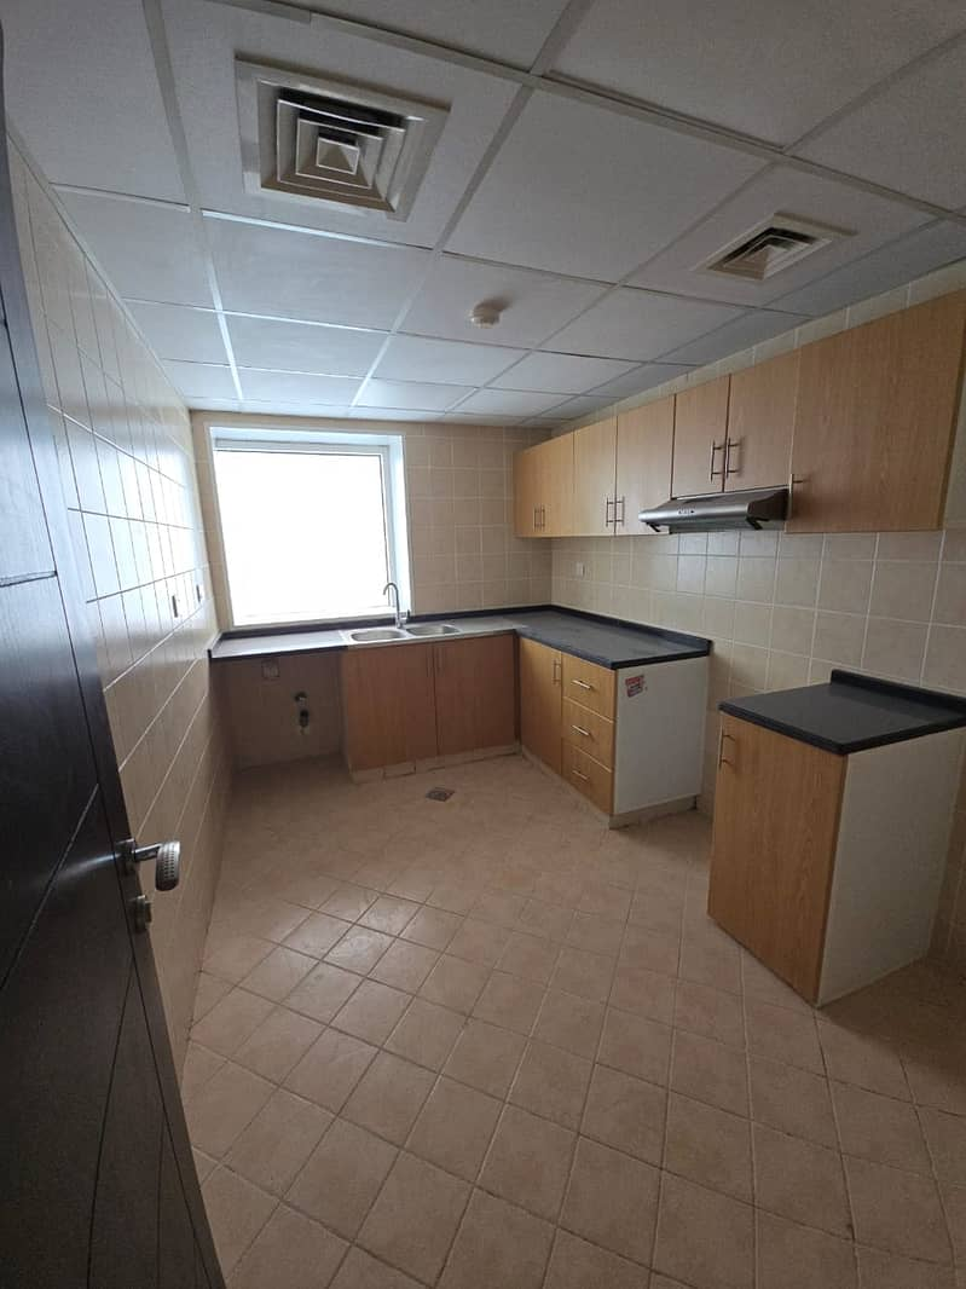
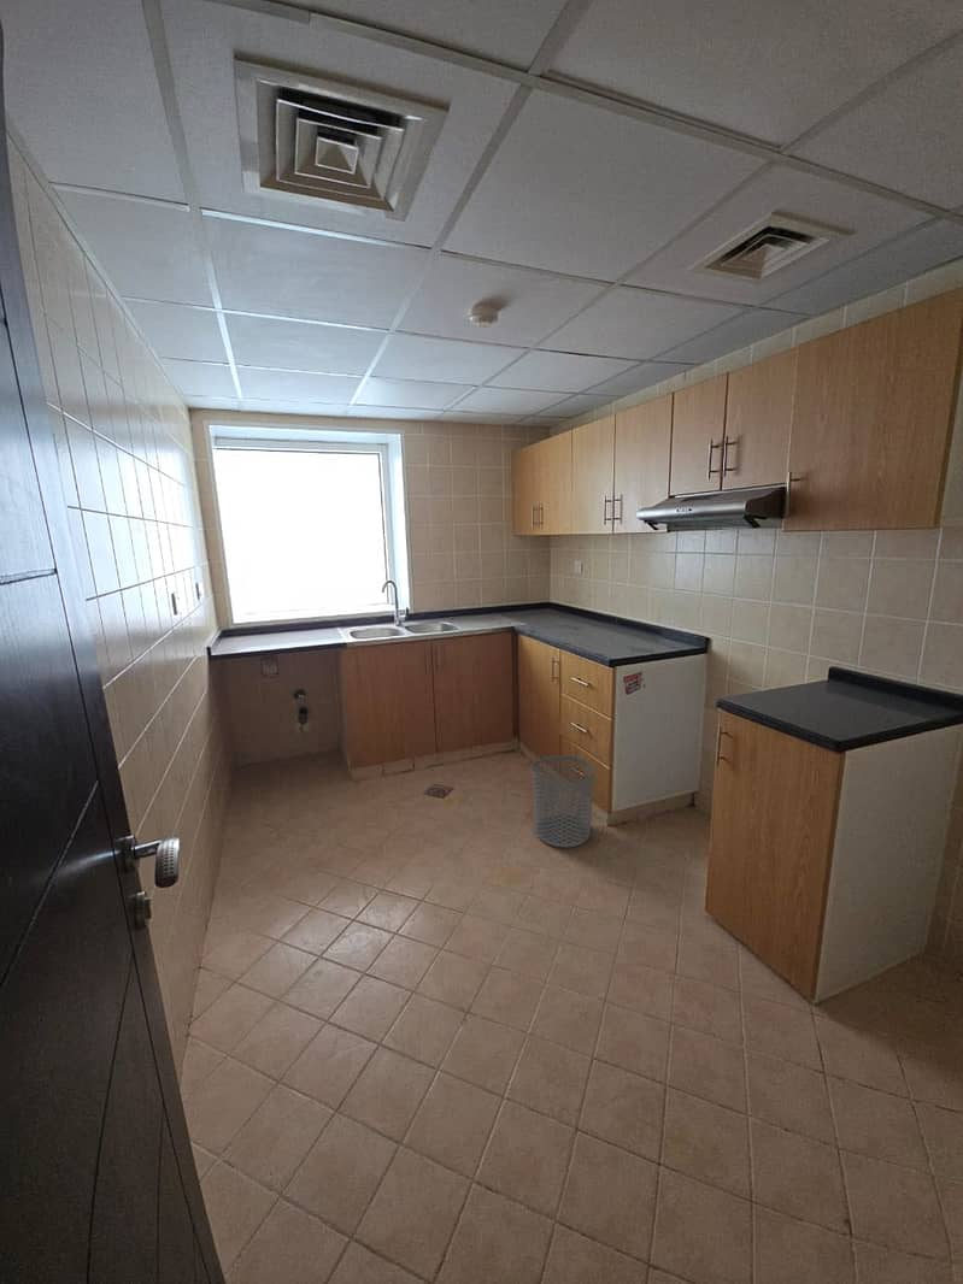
+ waste bin [532,754,595,849]
